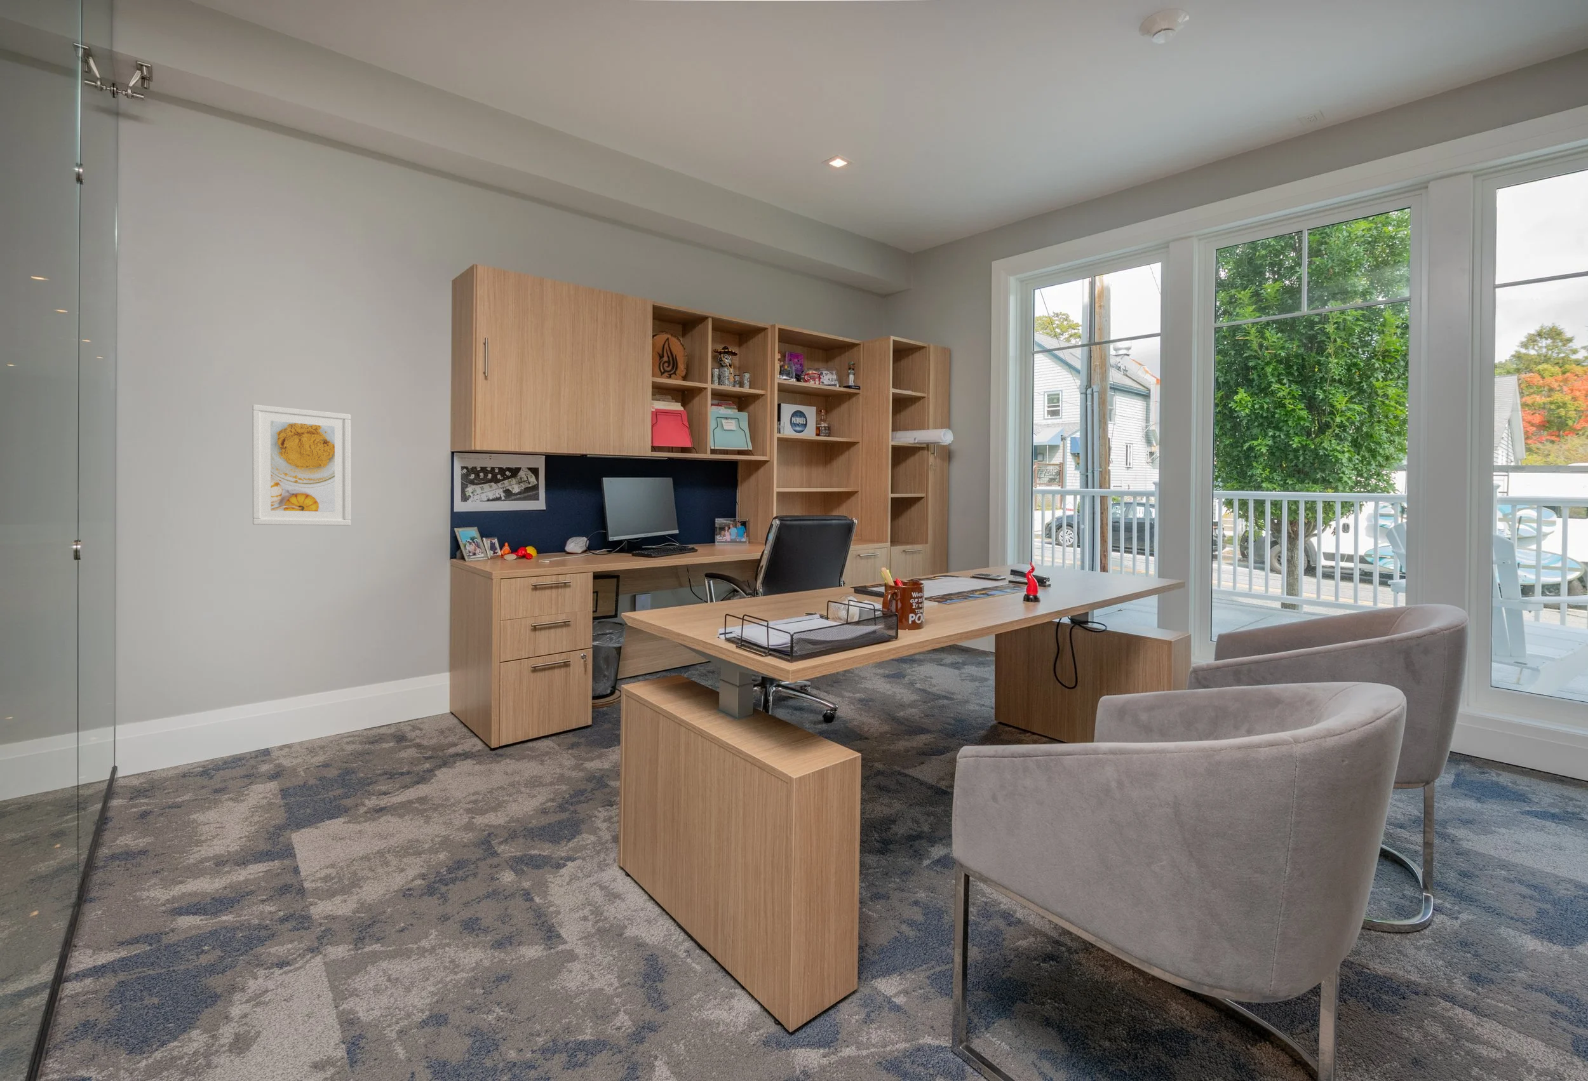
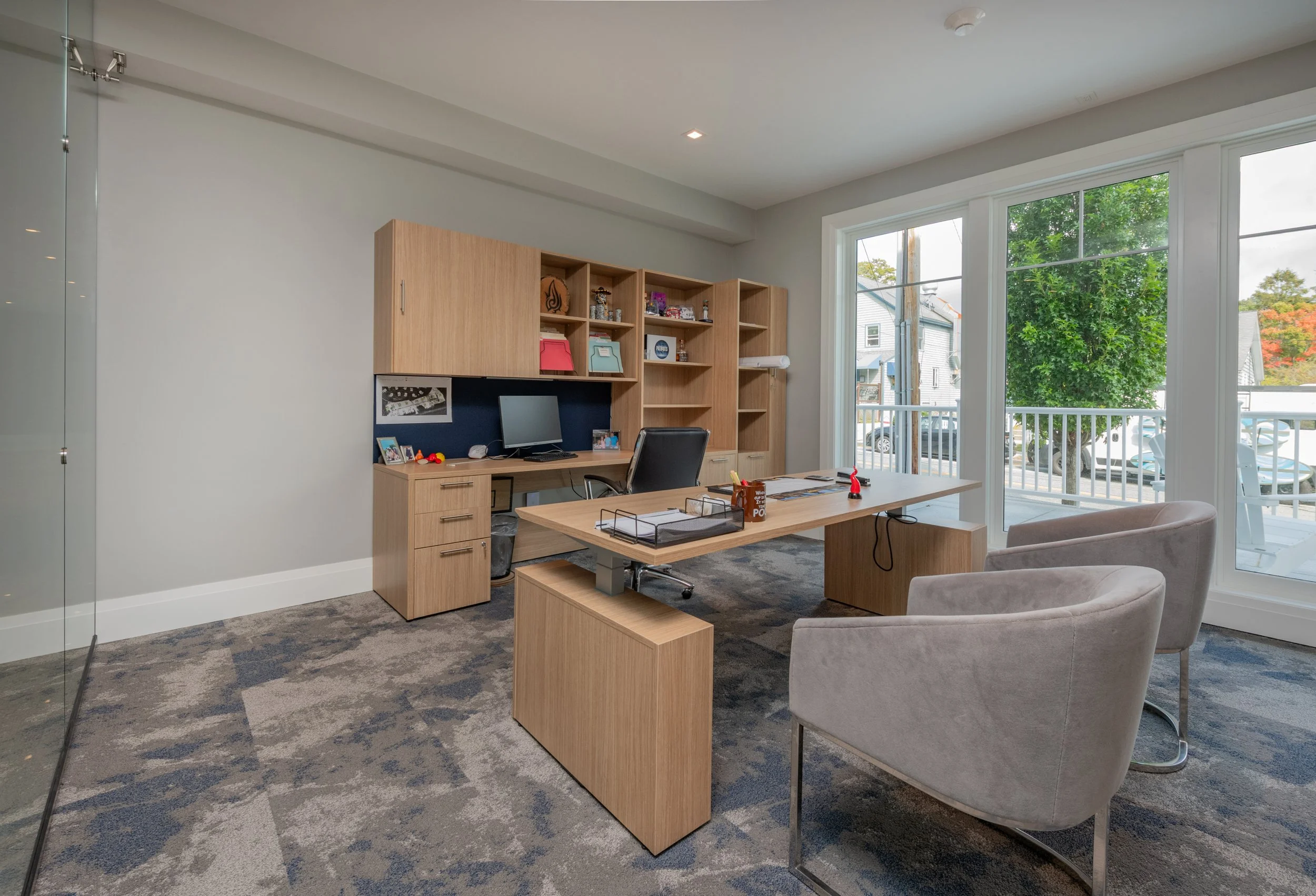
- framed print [251,404,351,526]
